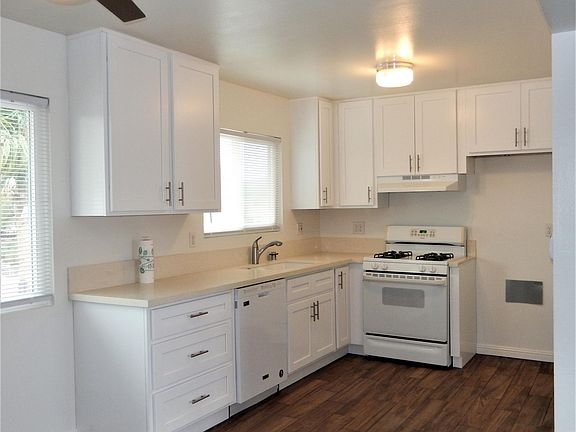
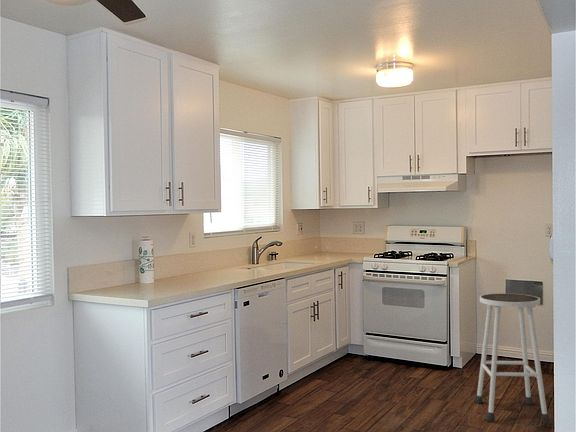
+ stool [474,292,551,423]
